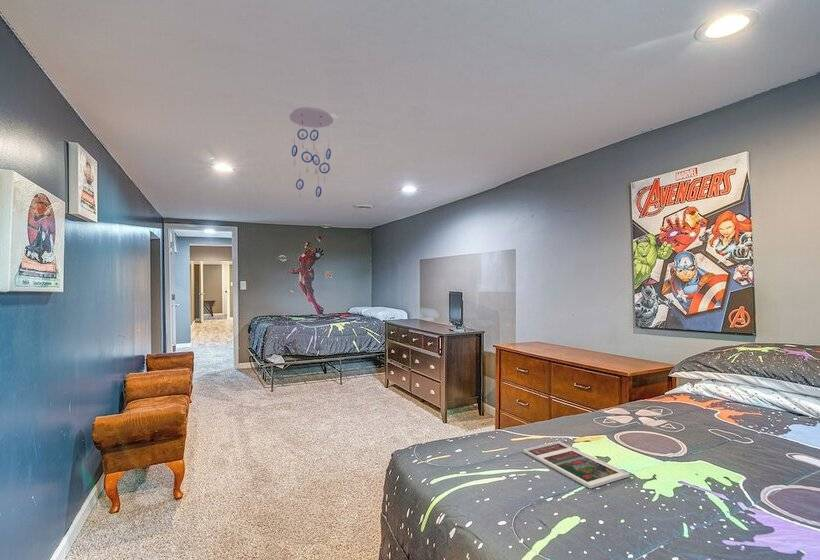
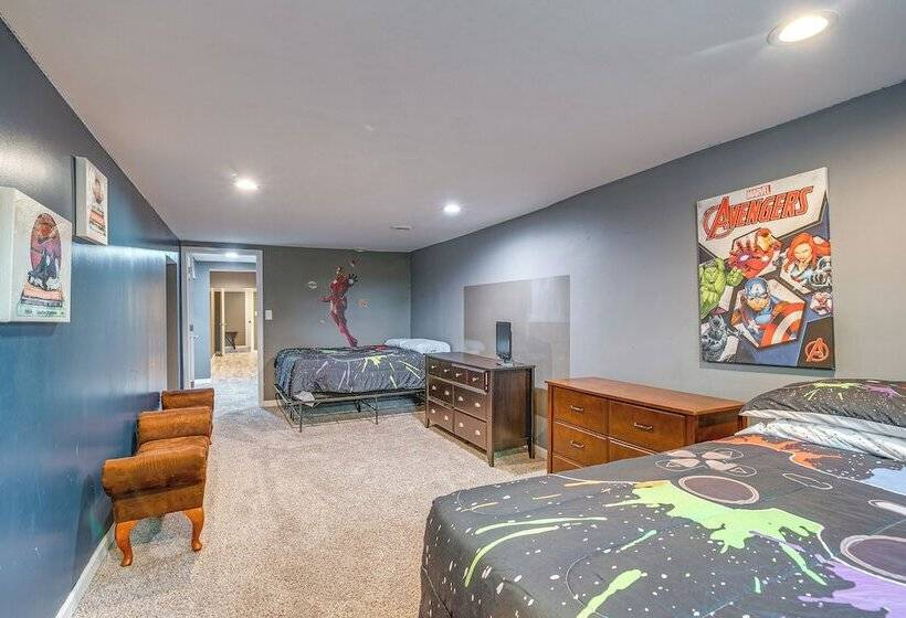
- comic book [523,440,630,489]
- ceiling mobile [288,106,334,207]
